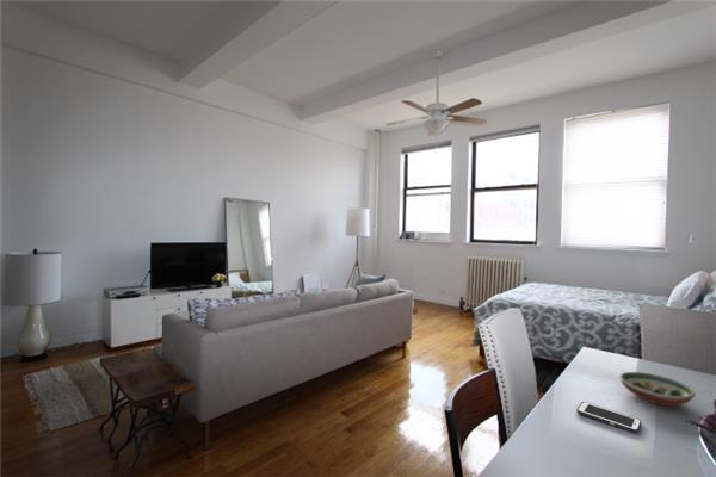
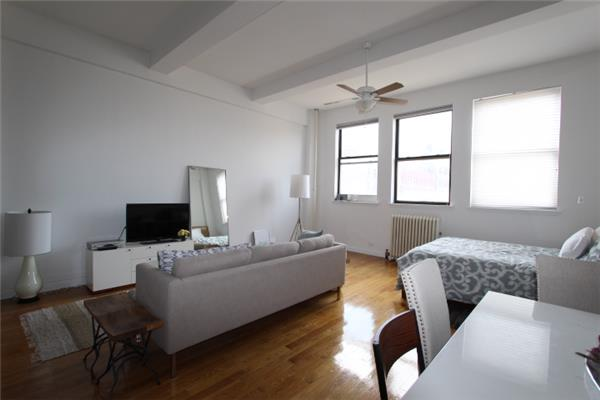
- decorative bowl [618,371,697,407]
- cell phone [575,401,642,434]
